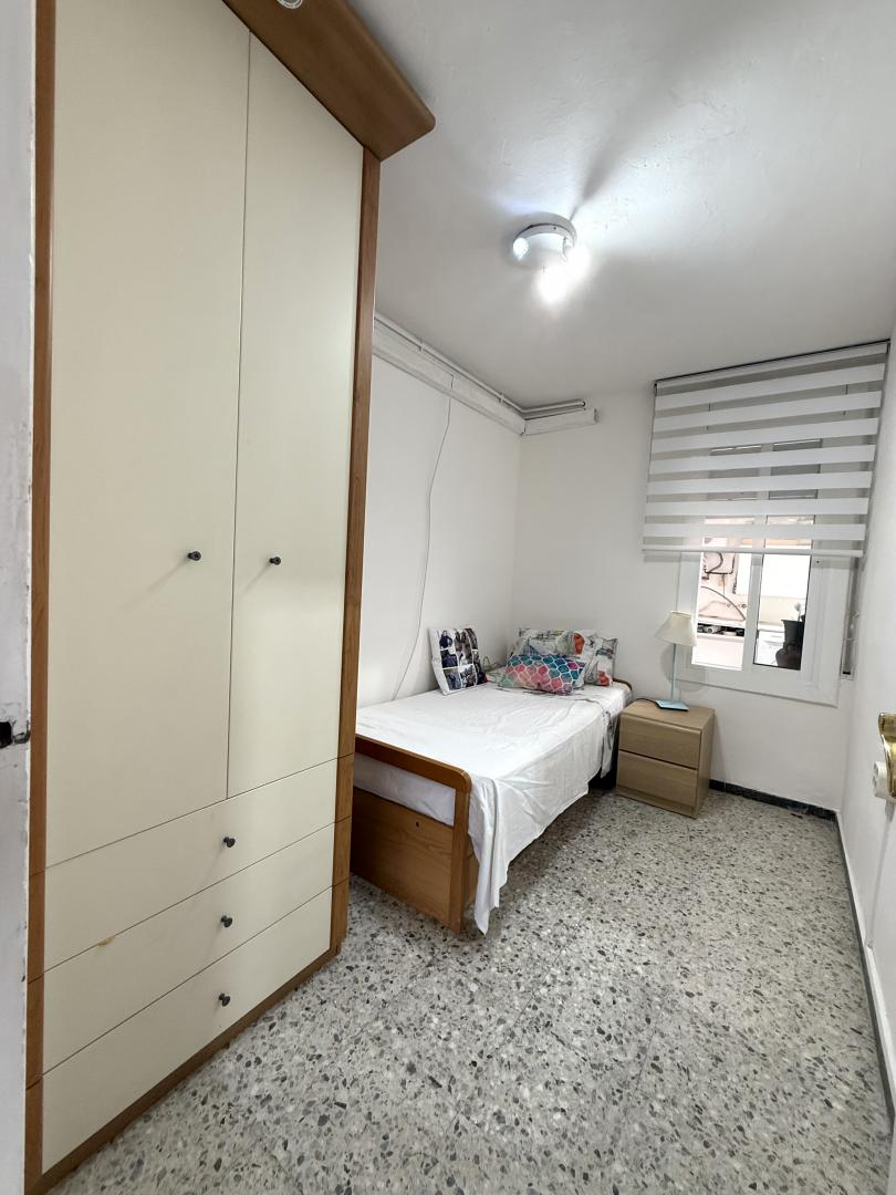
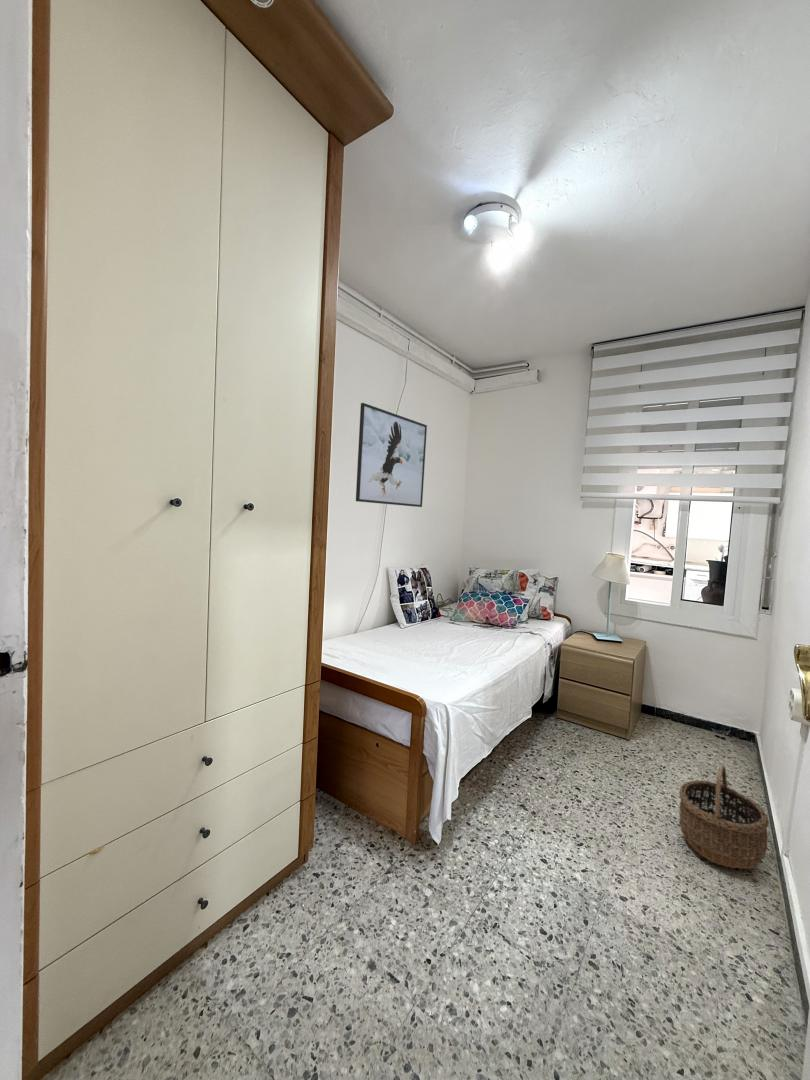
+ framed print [355,402,428,508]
+ wicker basket [678,763,770,870]
